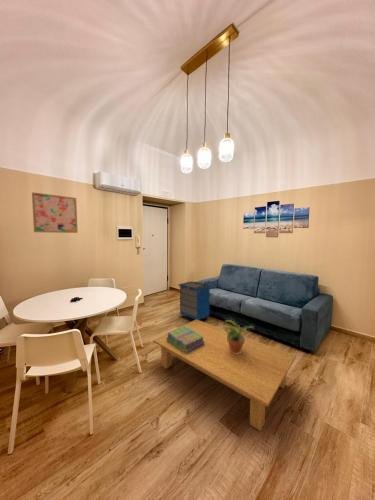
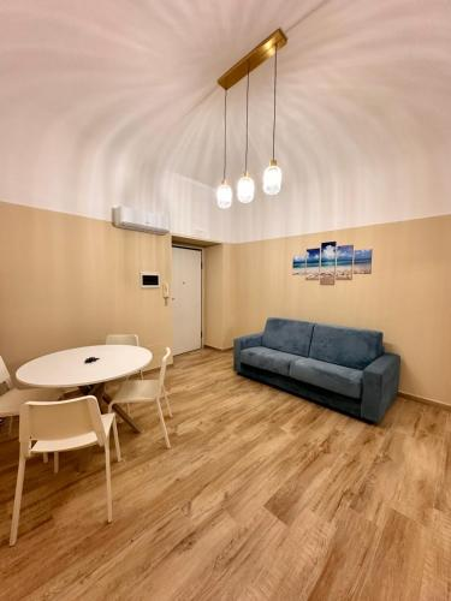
- cabinet [177,280,211,321]
- wall art [31,191,79,234]
- stack of books [166,326,205,354]
- potted plant [222,319,255,354]
- coffee table [152,319,297,432]
